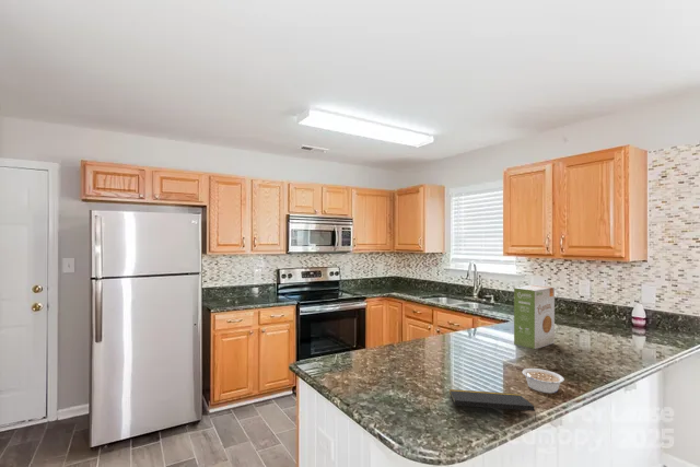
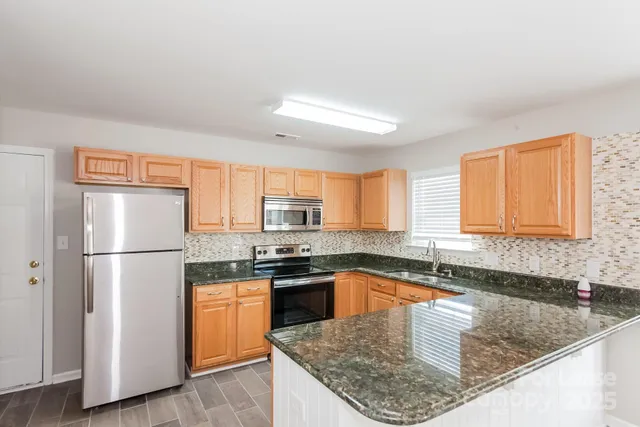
- food box [513,284,556,350]
- notepad [448,388,537,421]
- legume [522,367,565,394]
